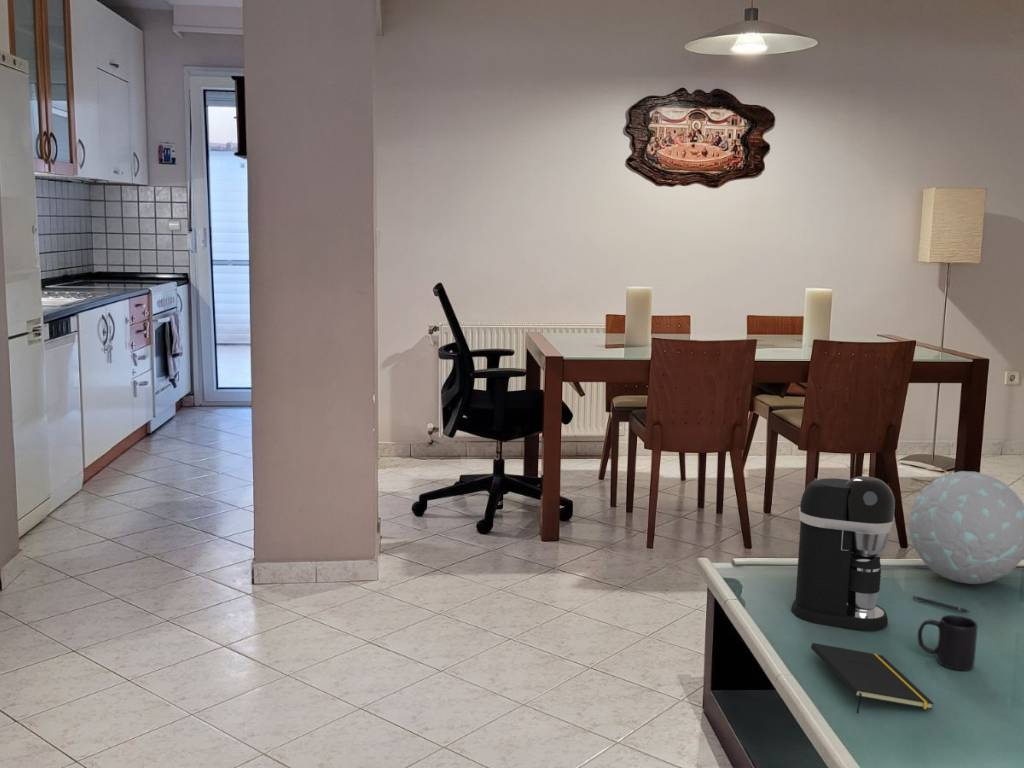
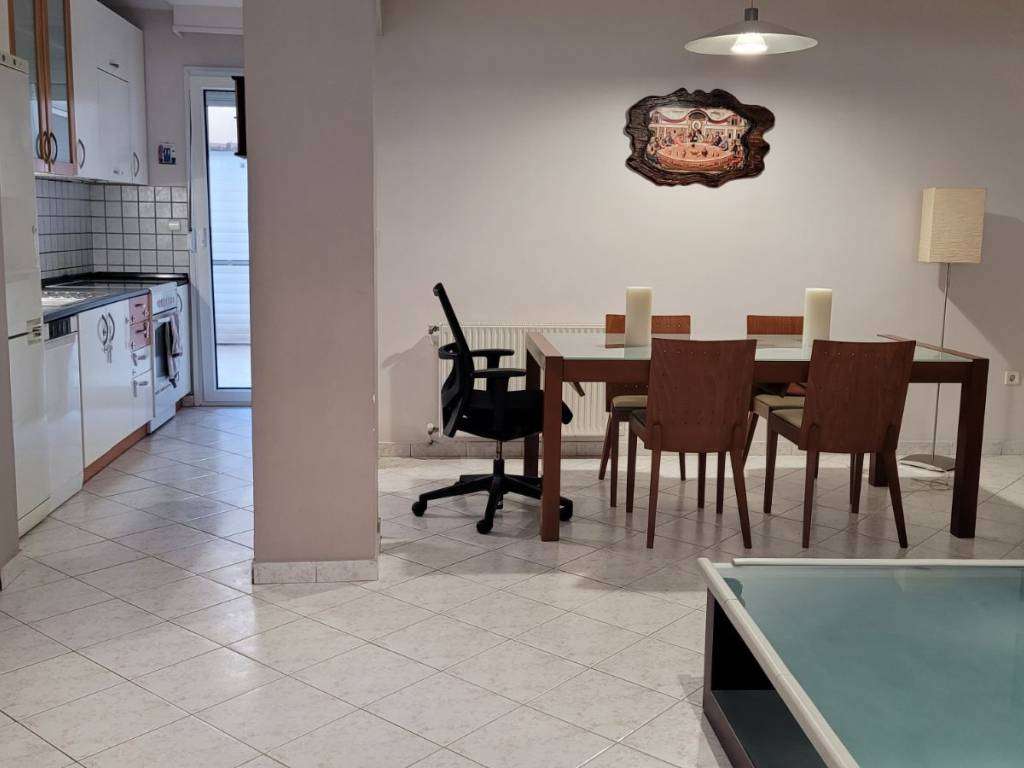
- pen [912,595,971,613]
- mug [917,614,979,671]
- decorative orb [908,470,1024,585]
- coffee maker [790,475,896,631]
- notepad [810,642,935,714]
